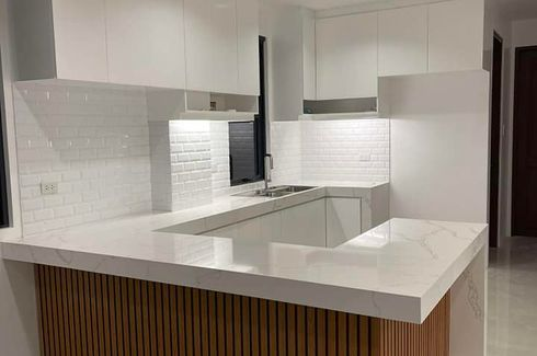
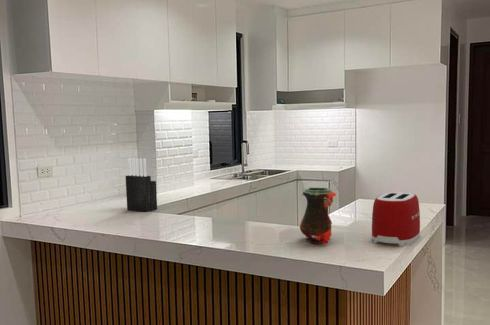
+ vase [299,187,337,245]
+ knife block [125,157,158,213]
+ toaster [371,190,421,247]
